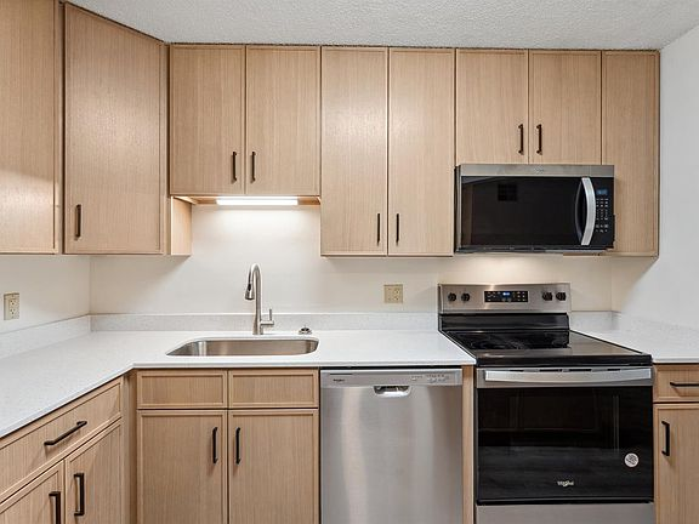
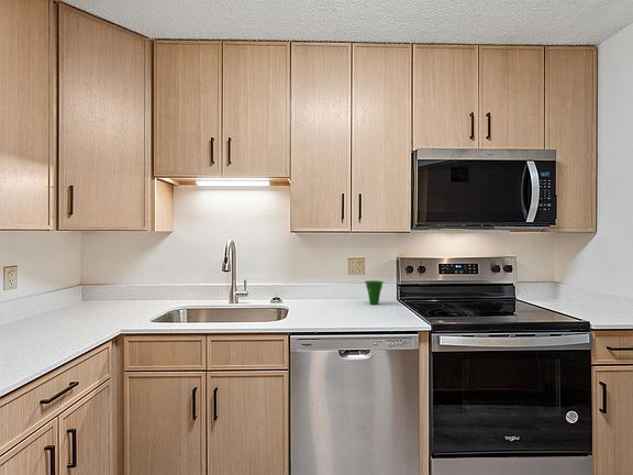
+ flower pot [364,279,385,306]
